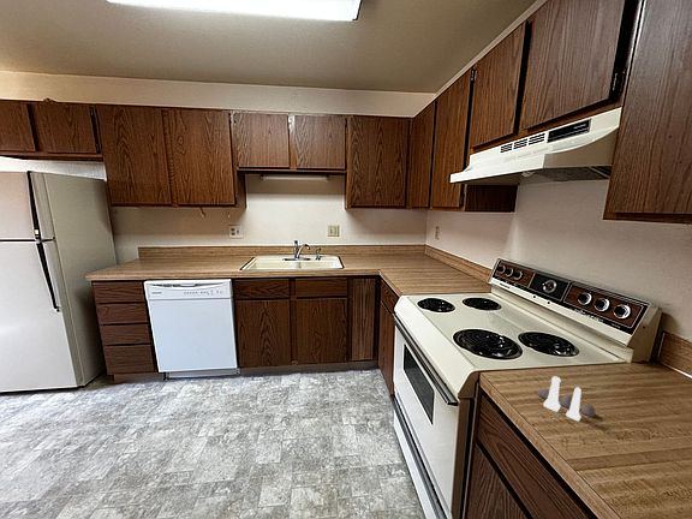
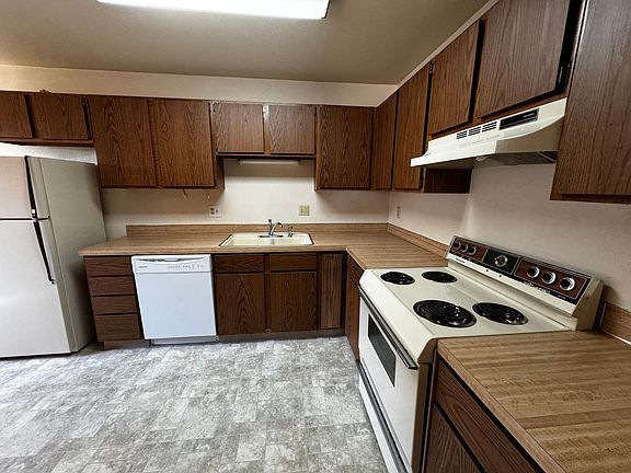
- salt and pepper shaker set [536,375,596,422]
